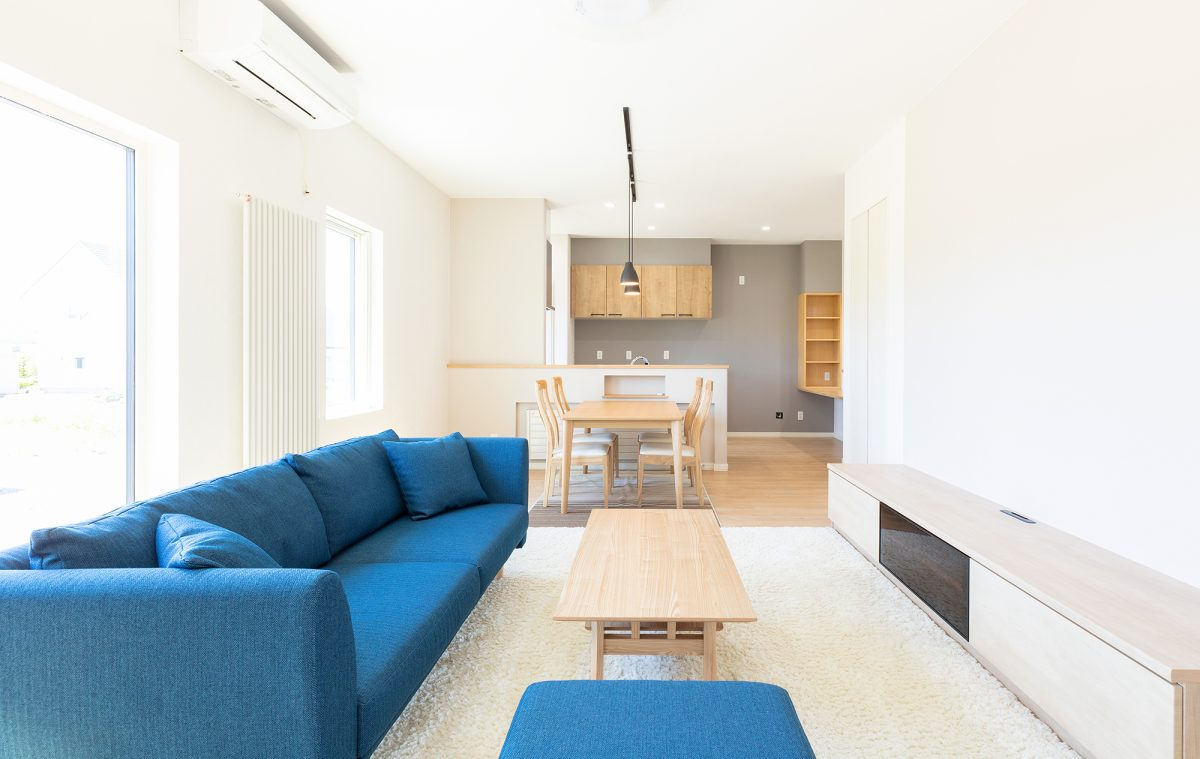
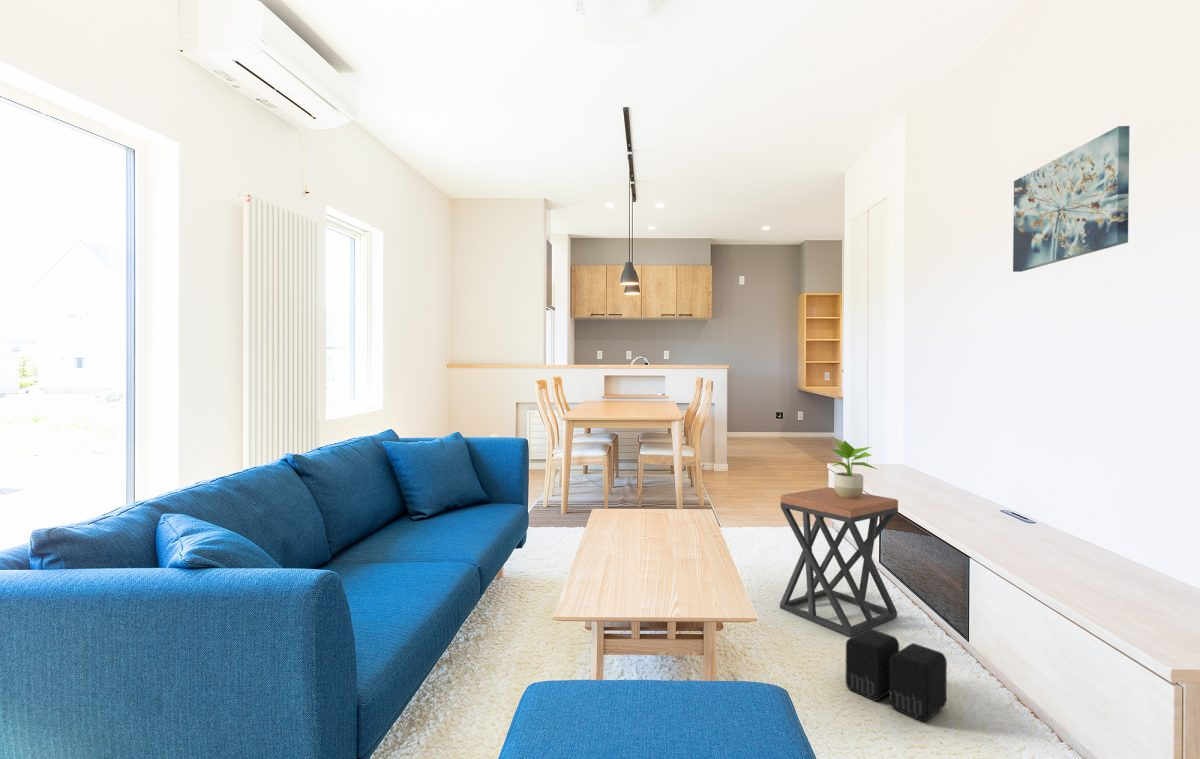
+ stool [779,486,899,637]
+ speaker [844,628,948,722]
+ potted plant [828,438,880,498]
+ wall art [1012,125,1130,273]
